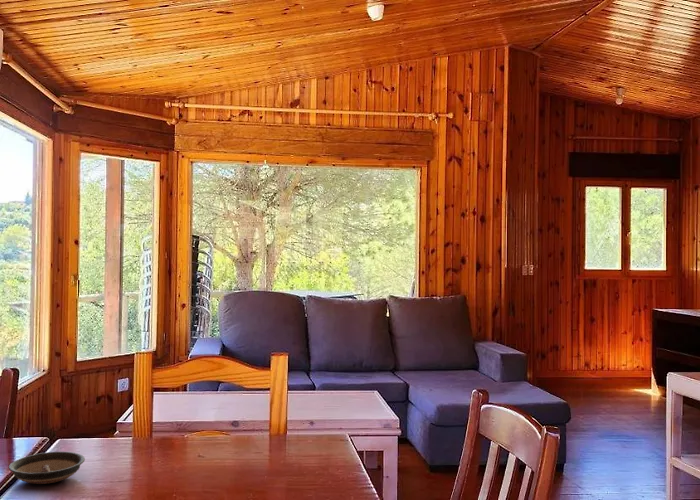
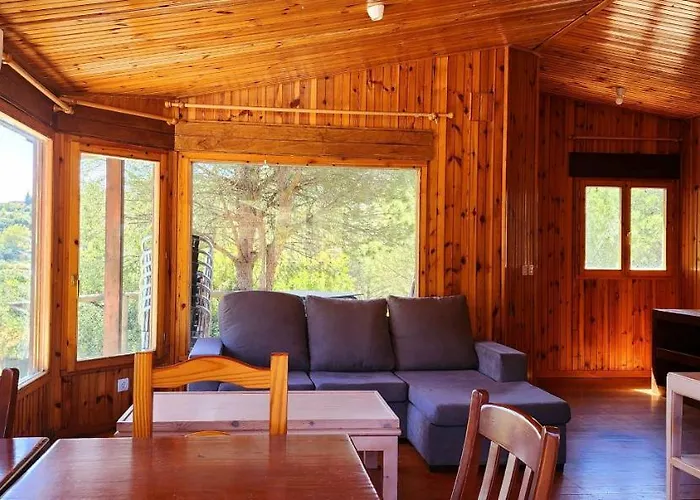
- saucer [8,451,86,485]
